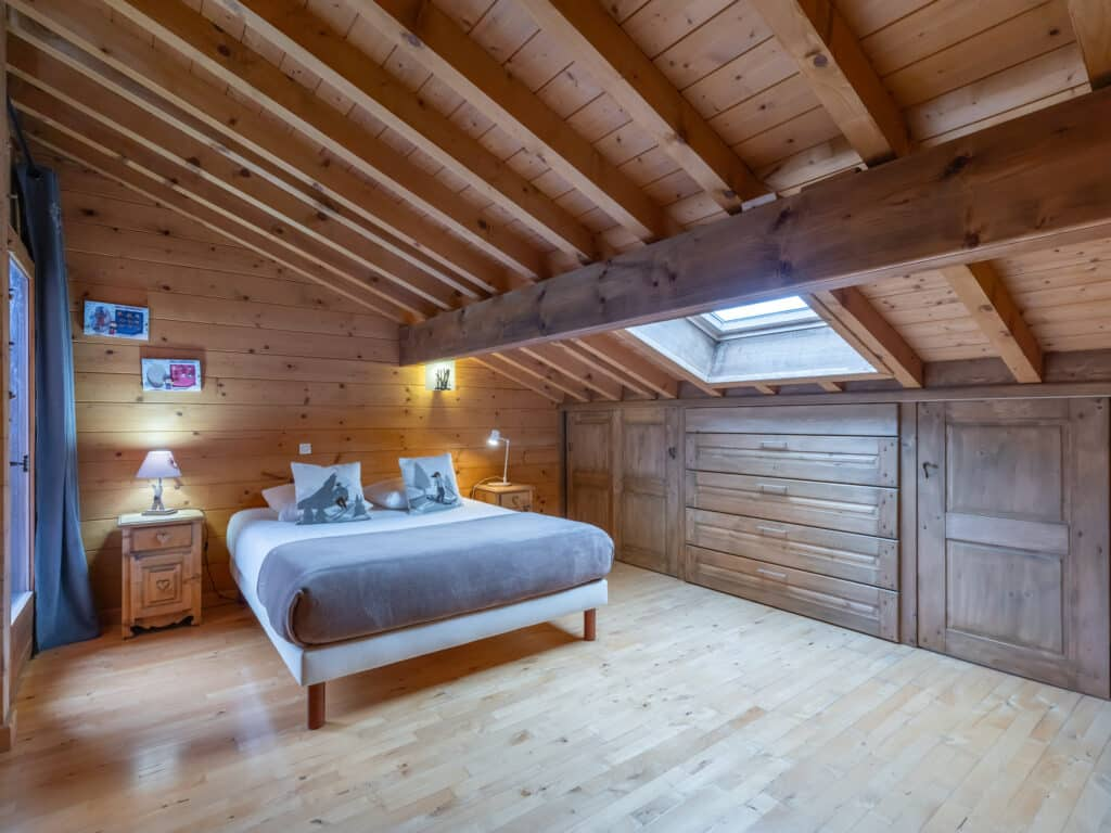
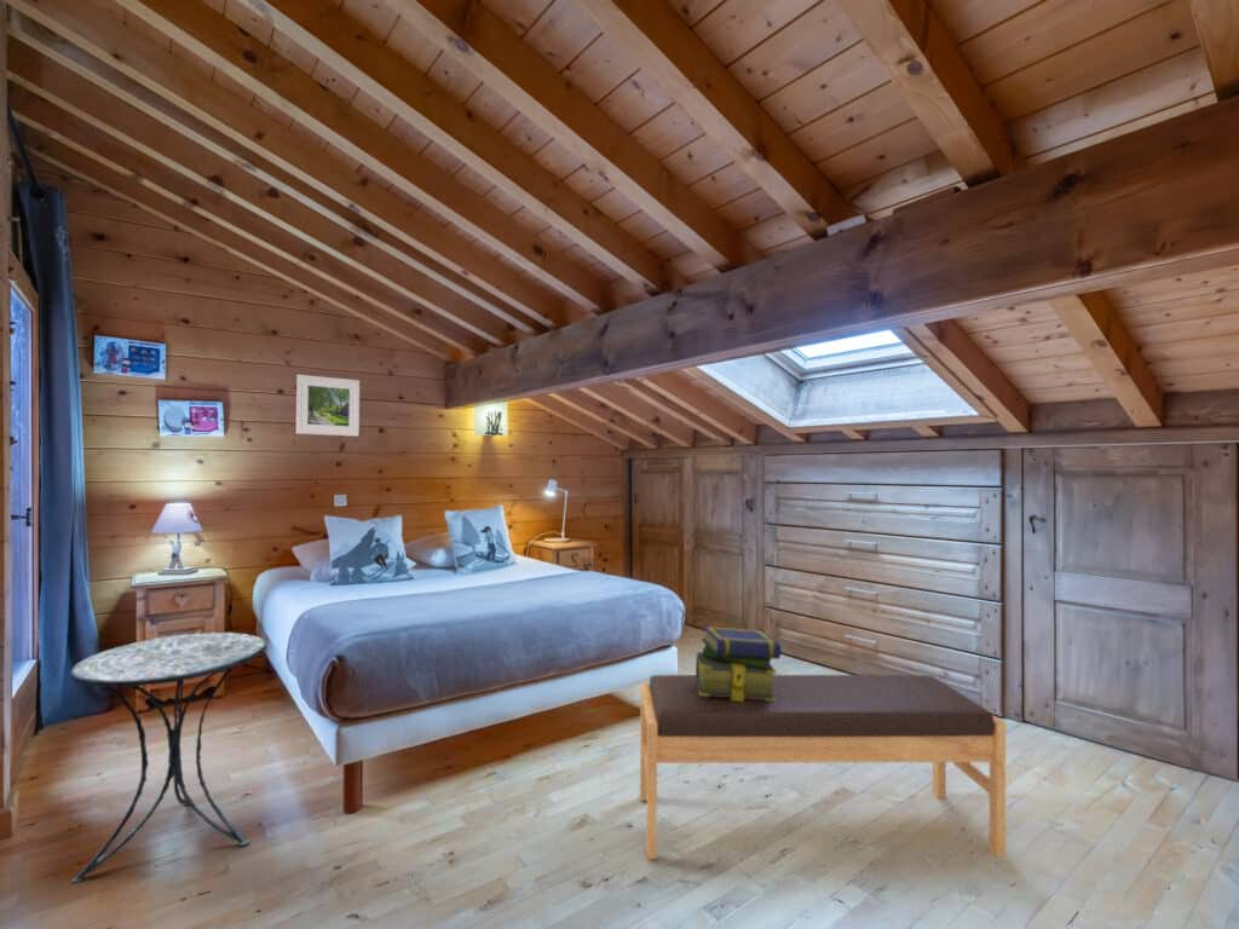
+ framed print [295,374,361,438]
+ stack of books [695,625,783,702]
+ bench [639,674,1007,860]
+ side table [69,630,269,884]
